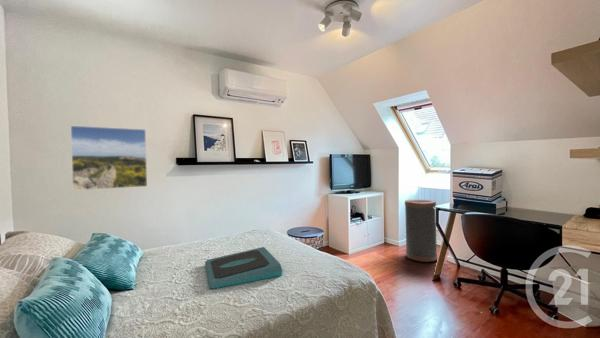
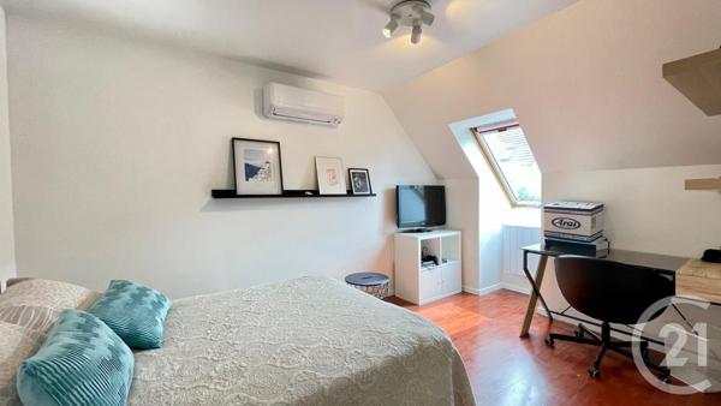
- trash can [404,198,438,263]
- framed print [70,125,148,192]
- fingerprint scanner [204,246,283,290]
